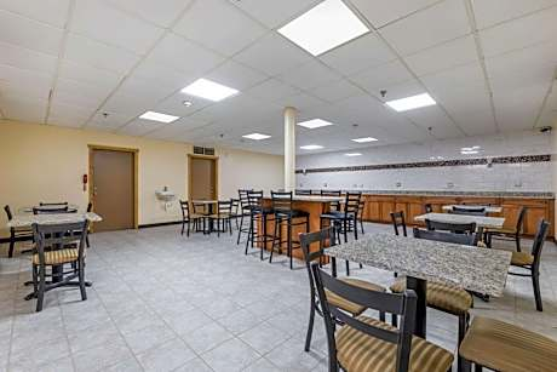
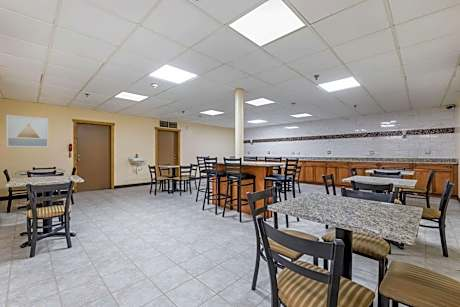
+ wall art [5,114,49,148]
